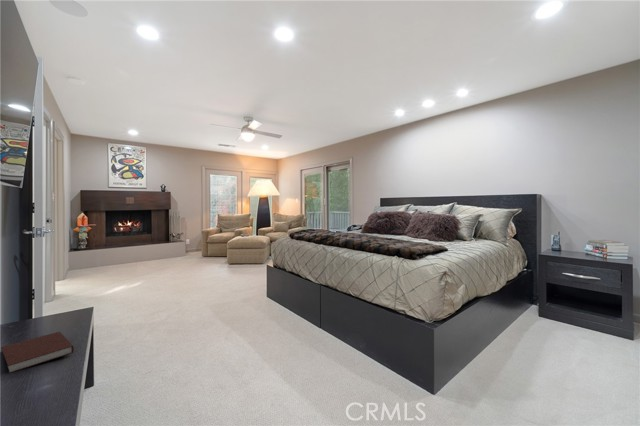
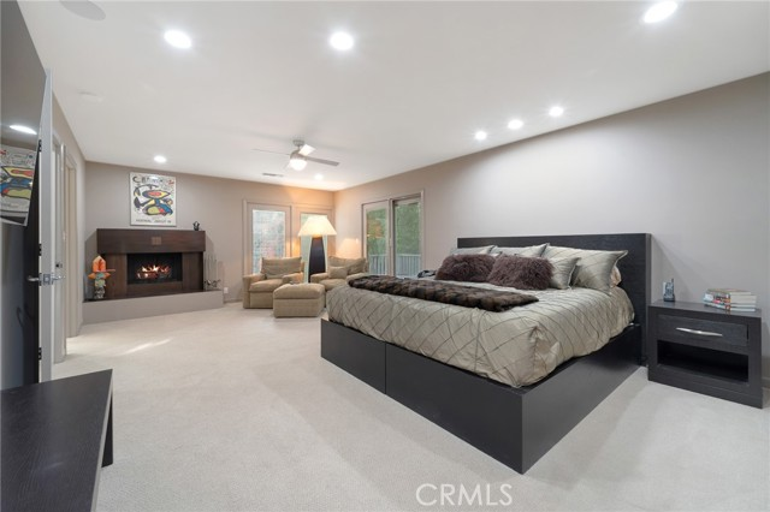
- notebook [0,331,75,374]
